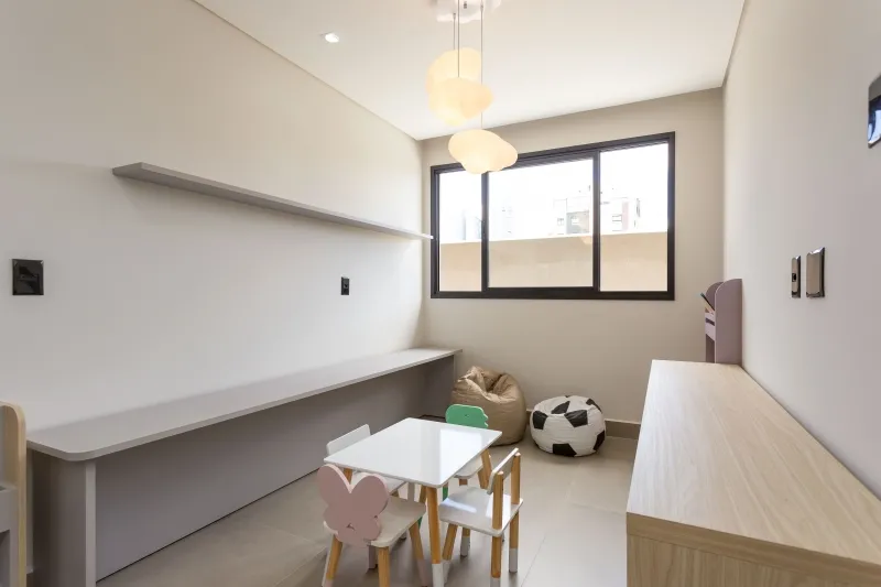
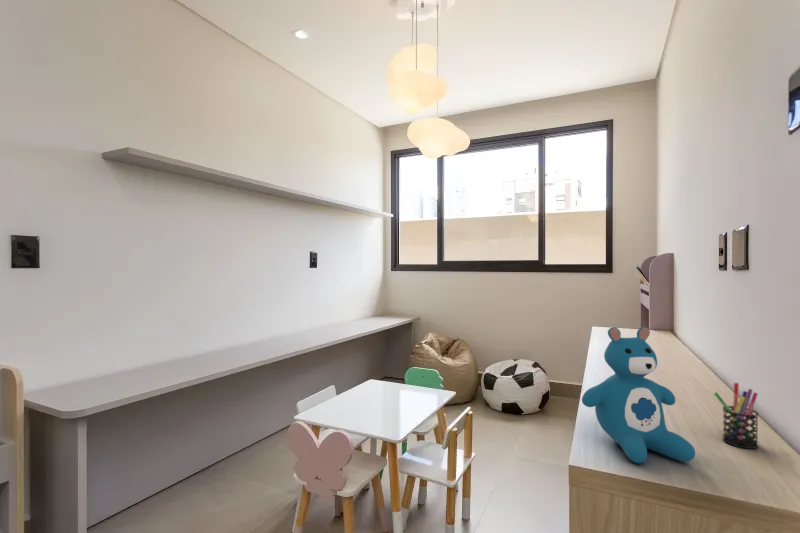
+ teddy bear [581,326,696,464]
+ pen holder [713,382,760,450]
